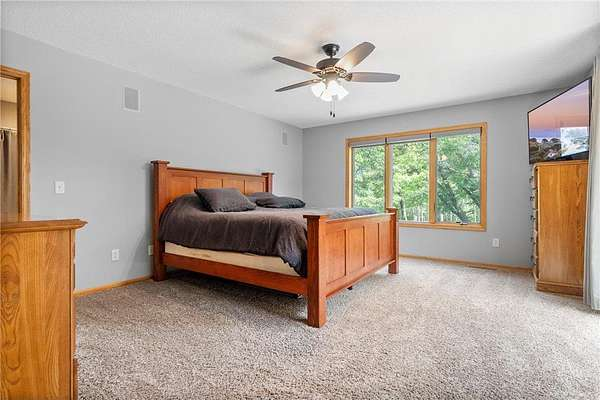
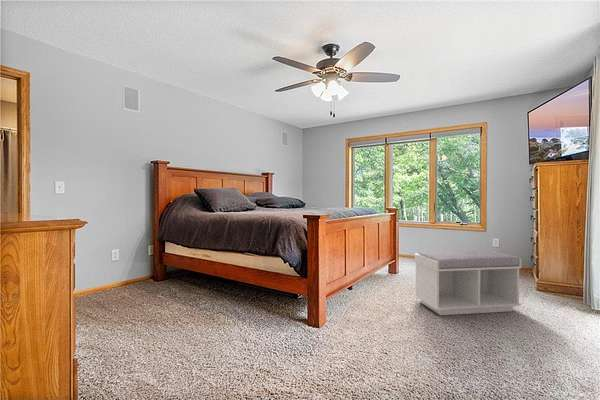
+ bench [413,249,522,316]
